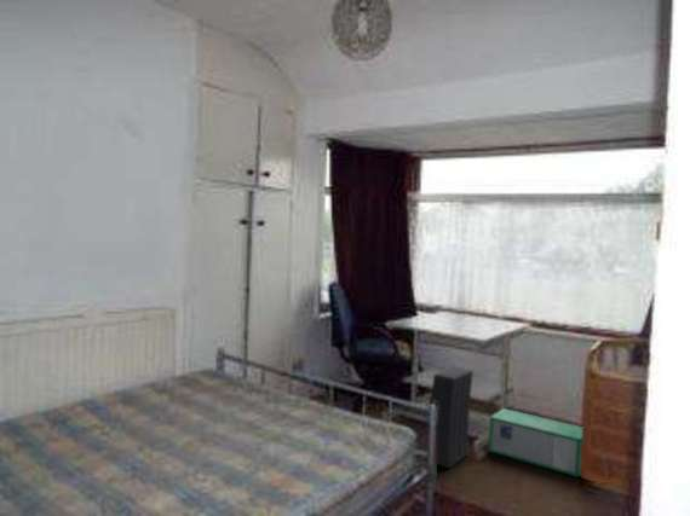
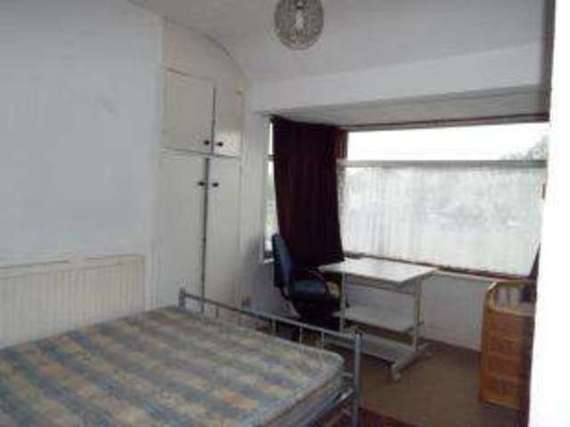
- speaker [430,366,475,469]
- storage bin [487,407,583,479]
